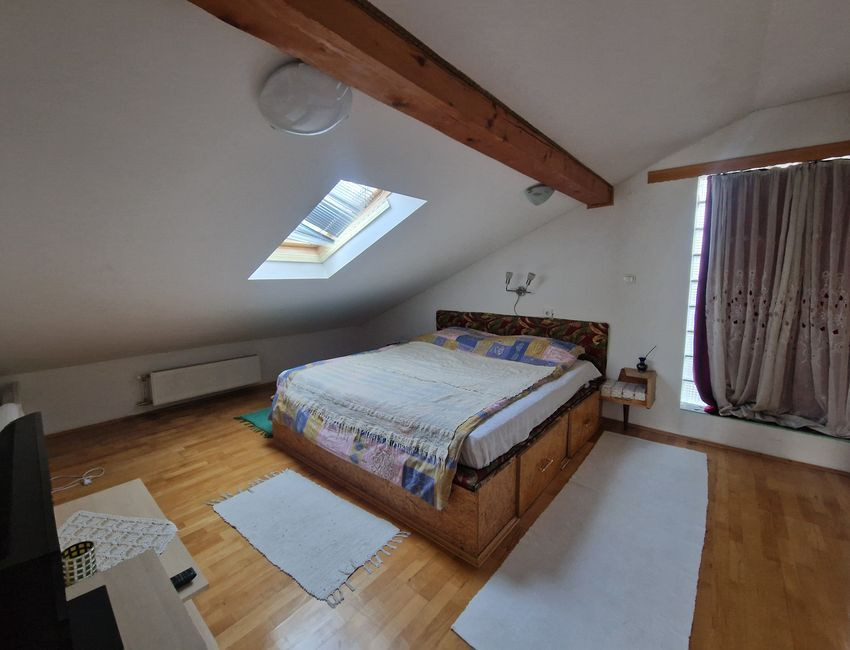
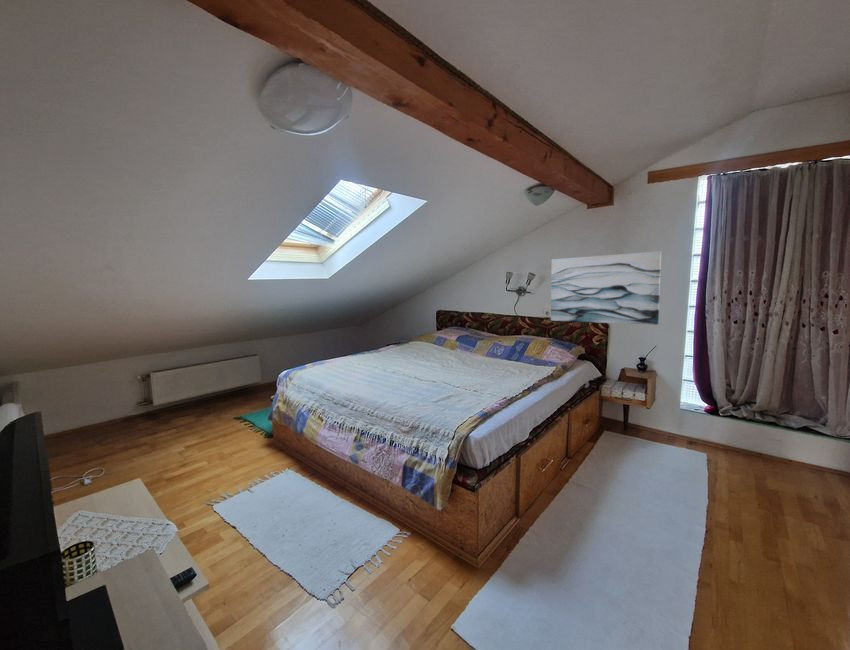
+ wall art [550,250,662,326]
